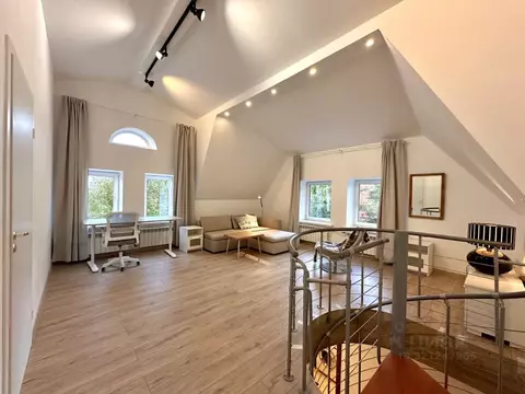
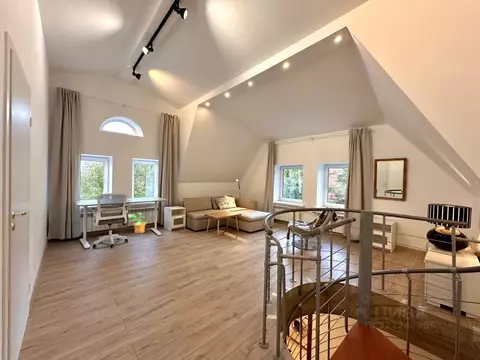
+ potted plant [127,212,148,234]
